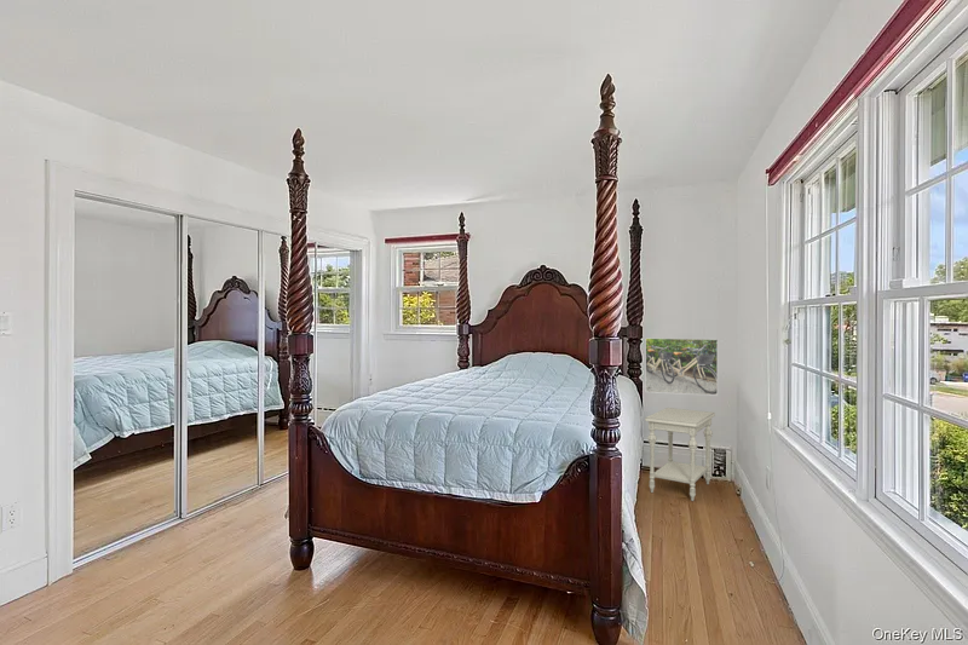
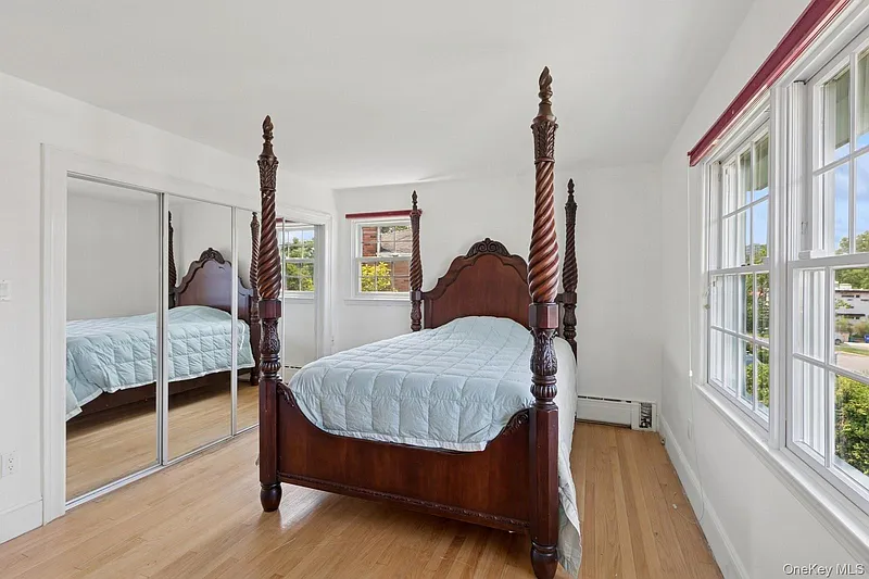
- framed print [644,336,719,397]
- side table [644,407,716,502]
